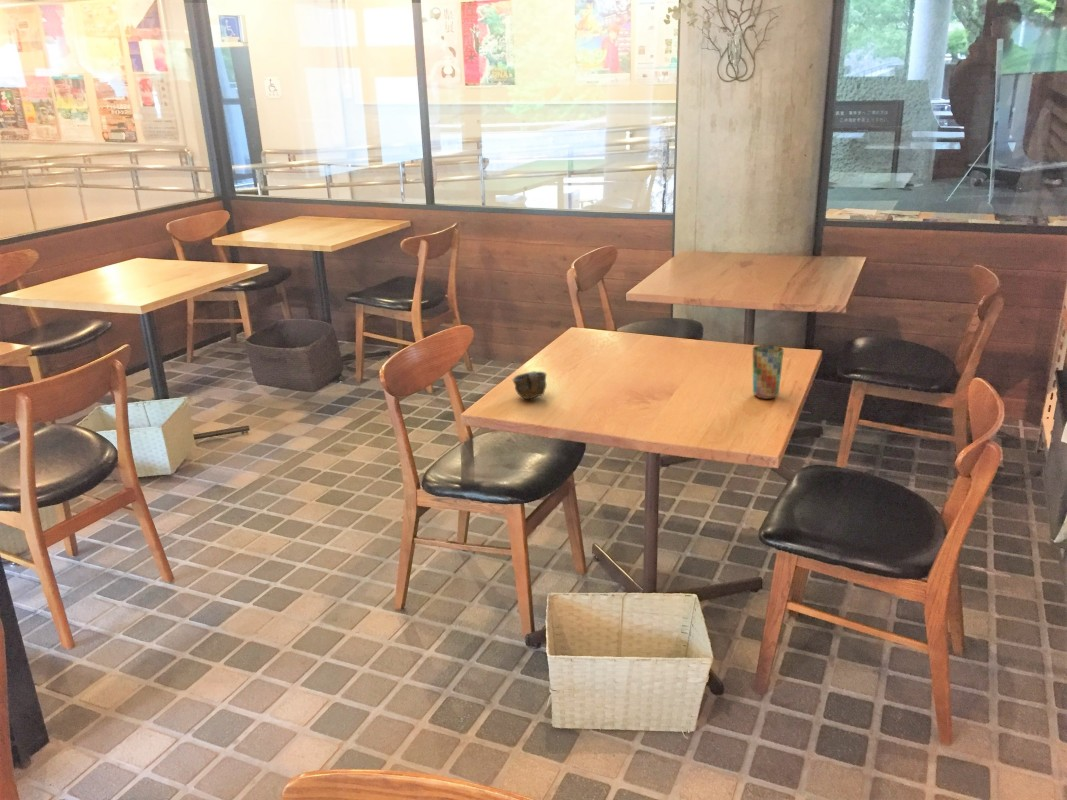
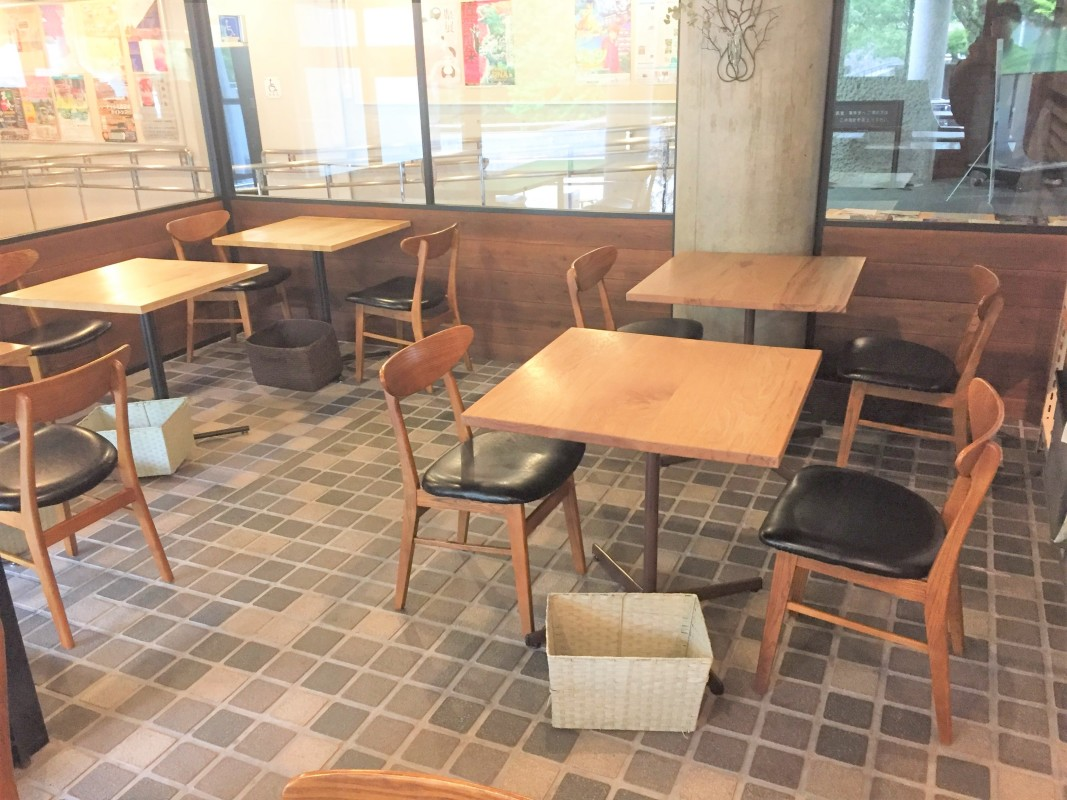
- cup [752,344,785,400]
- cup [512,370,547,400]
